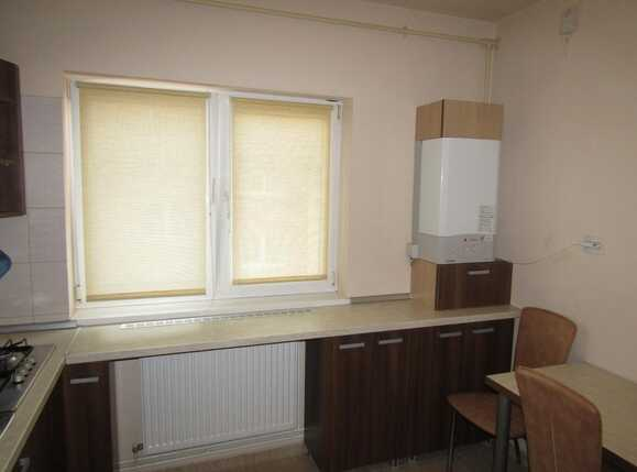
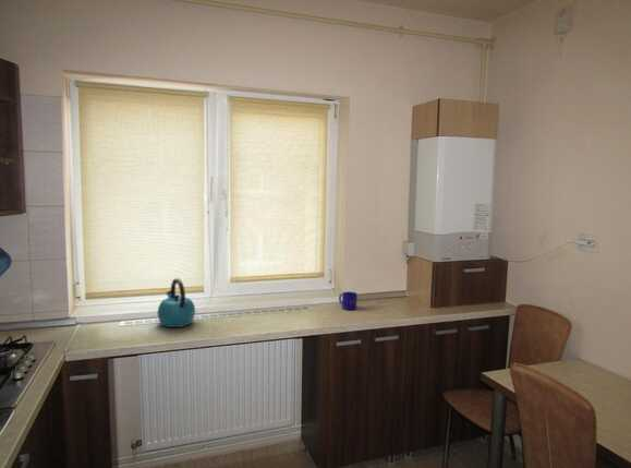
+ mug [338,290,359,311]
+ kettle [157,277,196,328]
